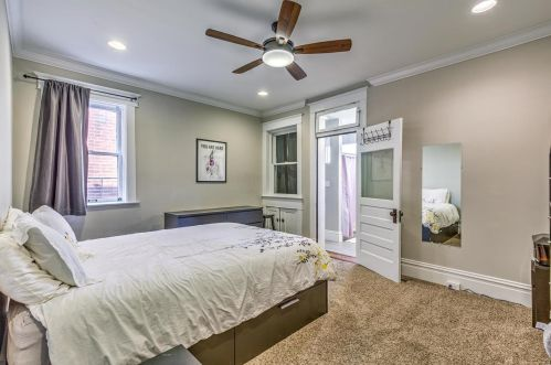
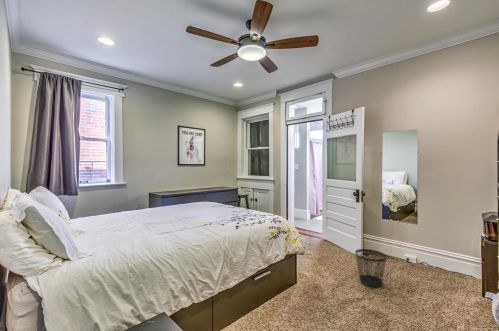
+ wastebasket [354,248,388,288]
